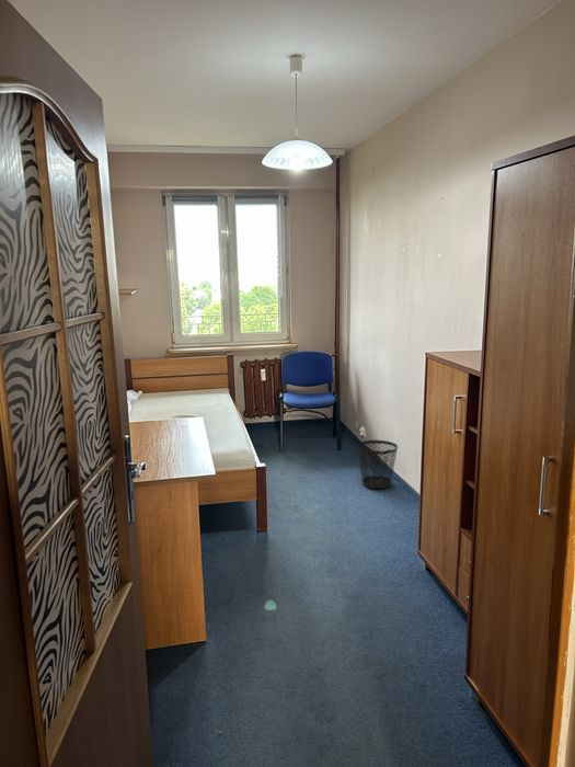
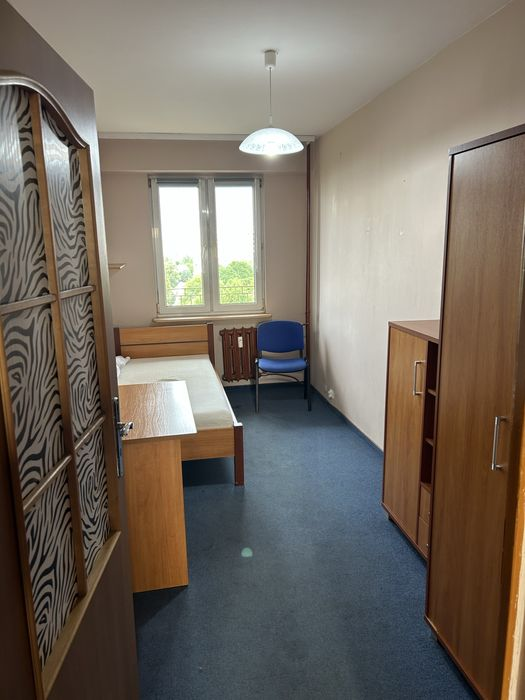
- wastebasket [356,439,399,490]
